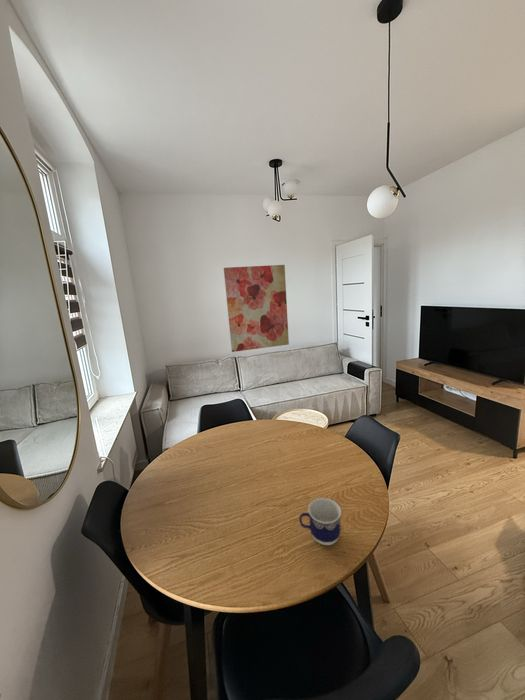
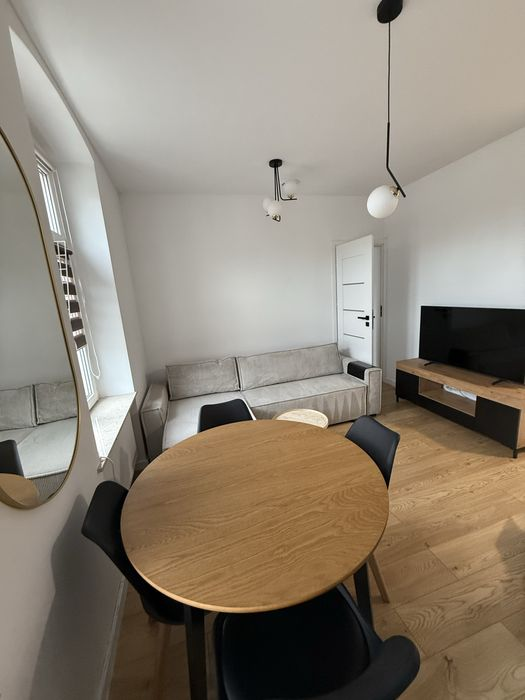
- cup [298,497,342,546]
- wall art [223,264,290,353]
